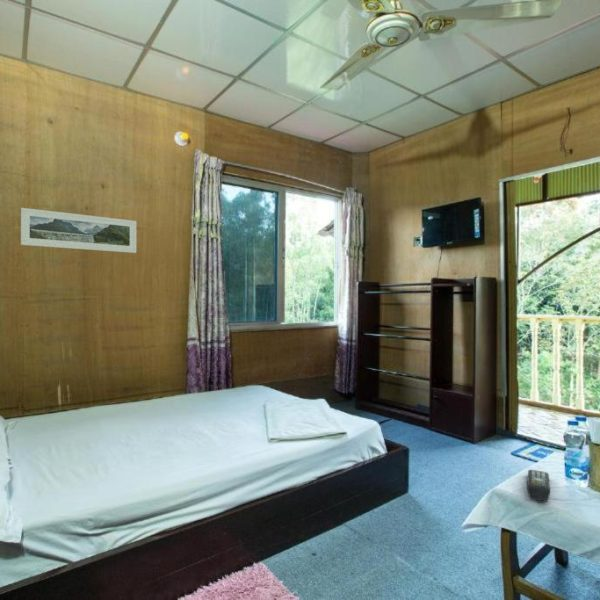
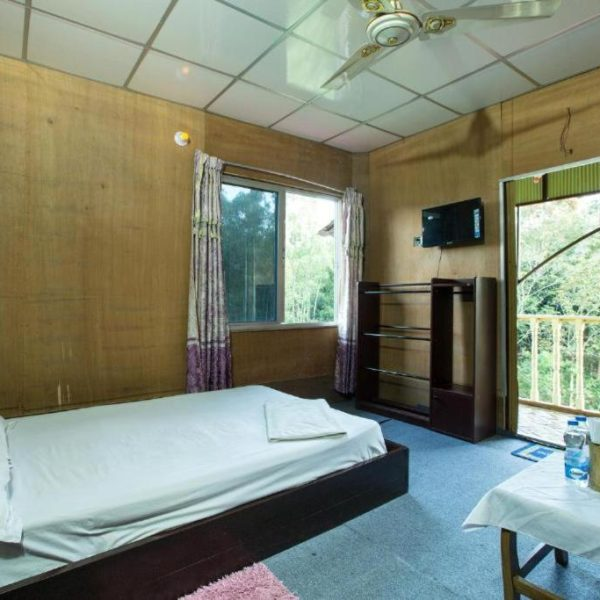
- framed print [20,207,137,254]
- remote control [526,469,551,503]
